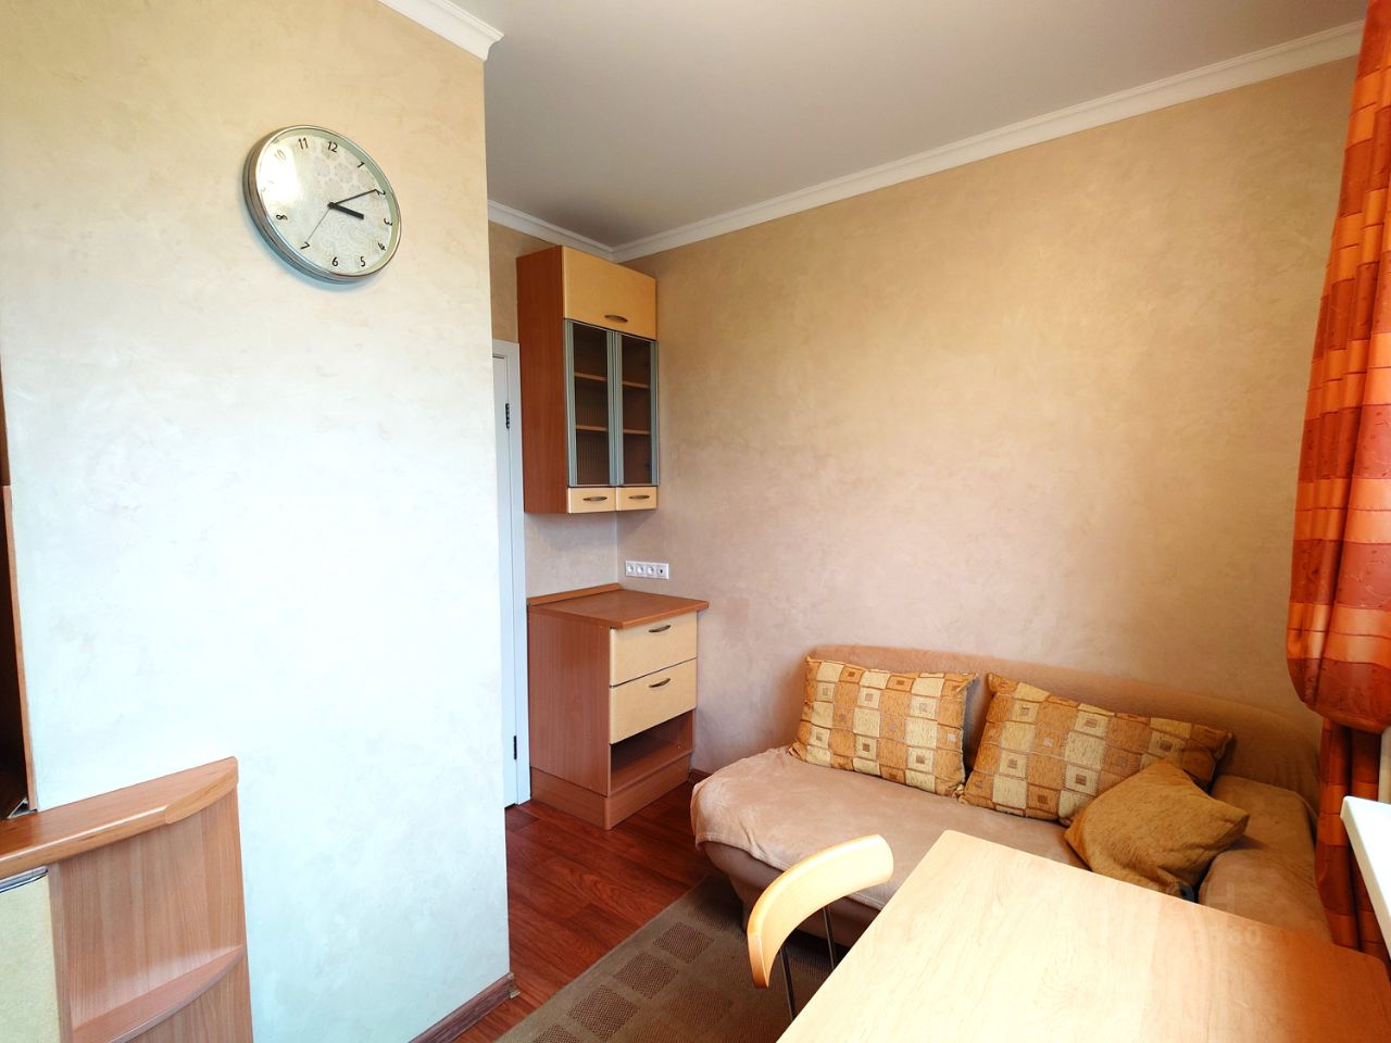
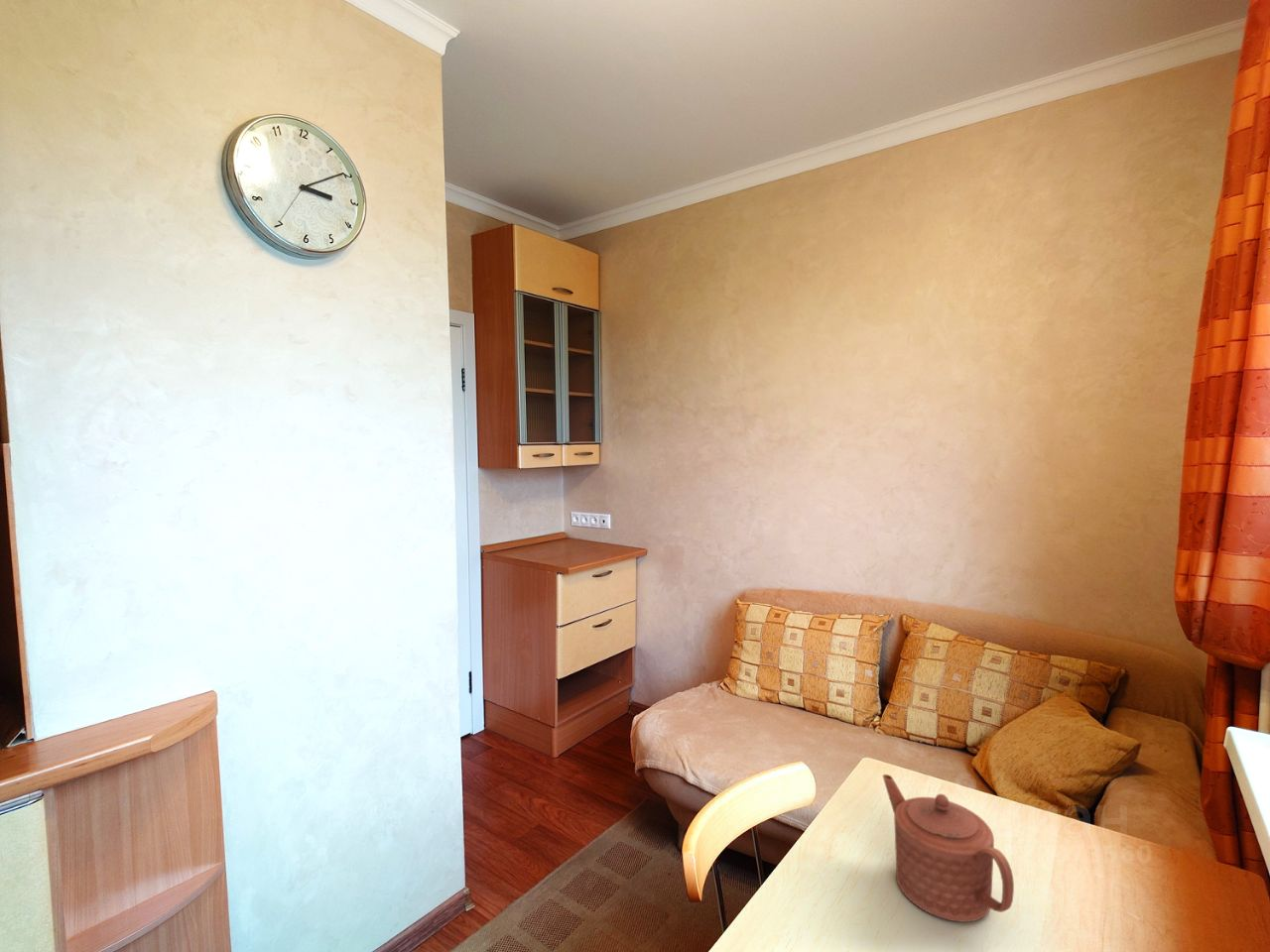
+ teapot [882,773,1015,923]
